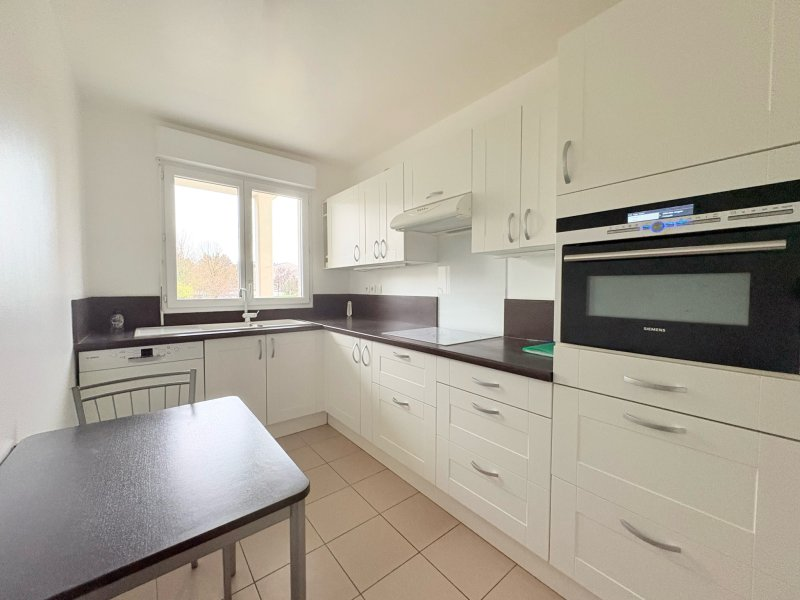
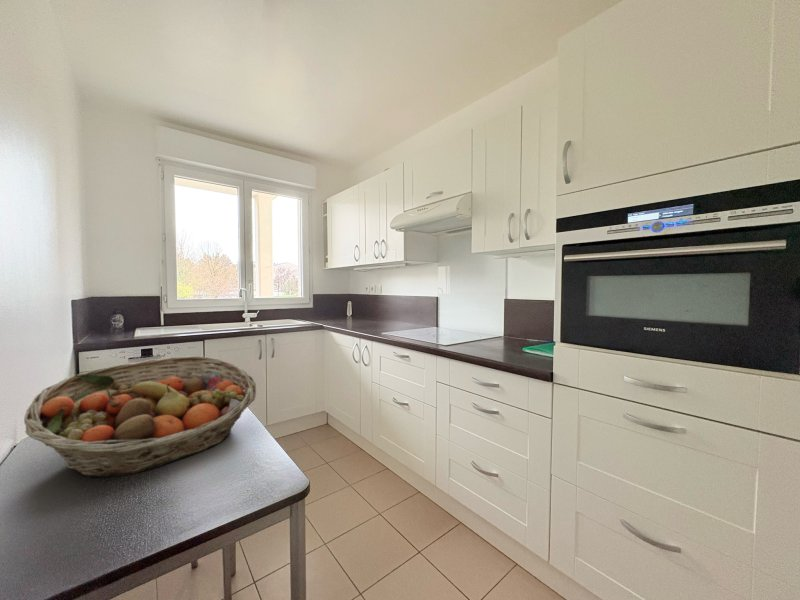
+ fruit basket [23,355,257,478]
